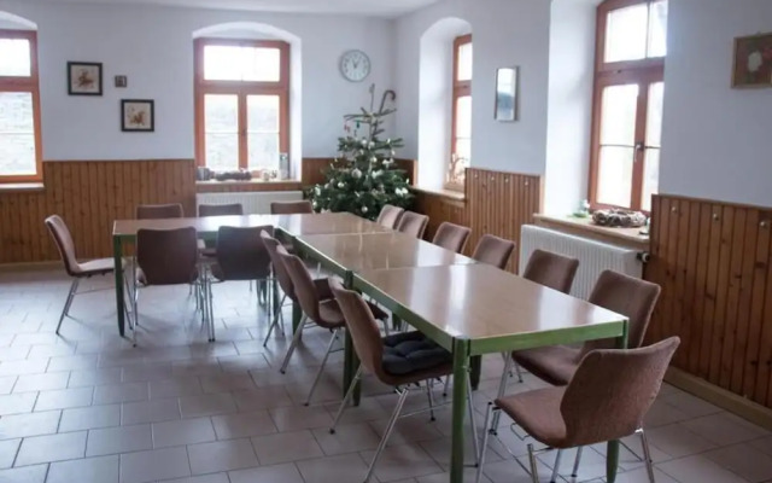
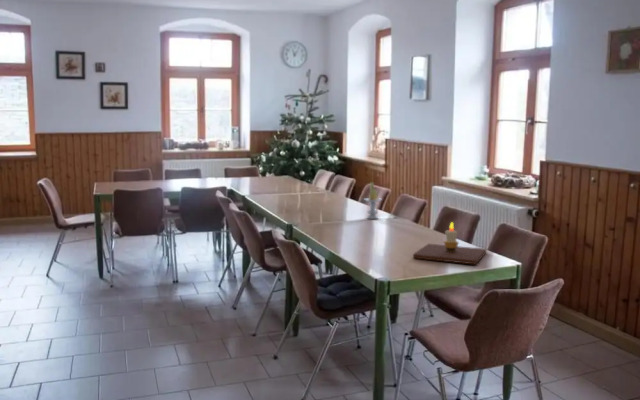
+ candle [363,181,383,220]
+ candle [412,221,487,266]
